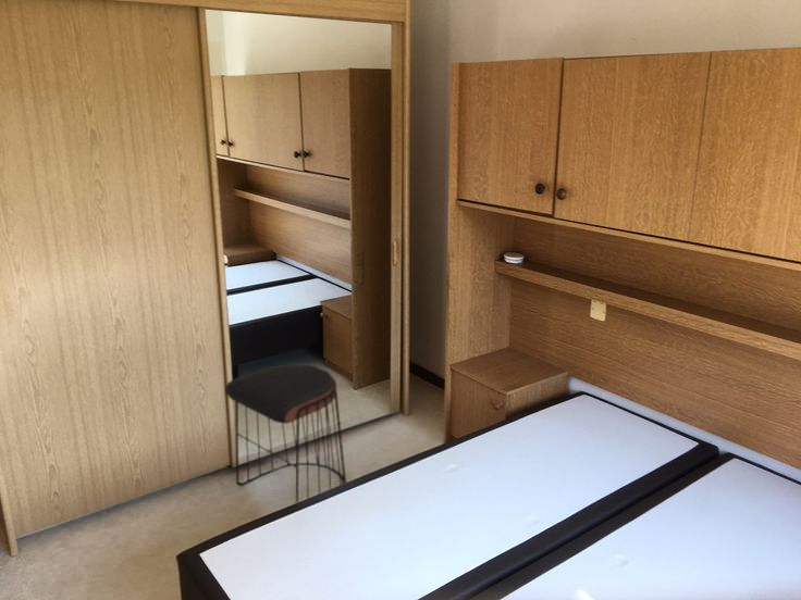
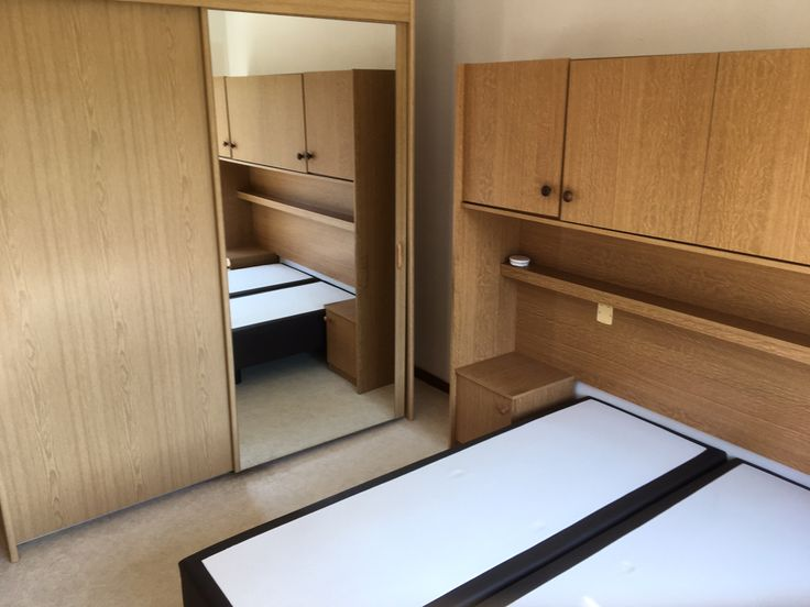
- stool [224,364,347,504]
